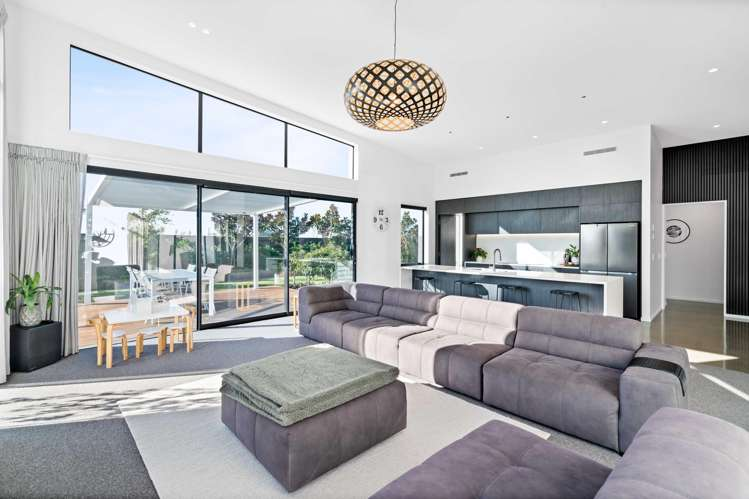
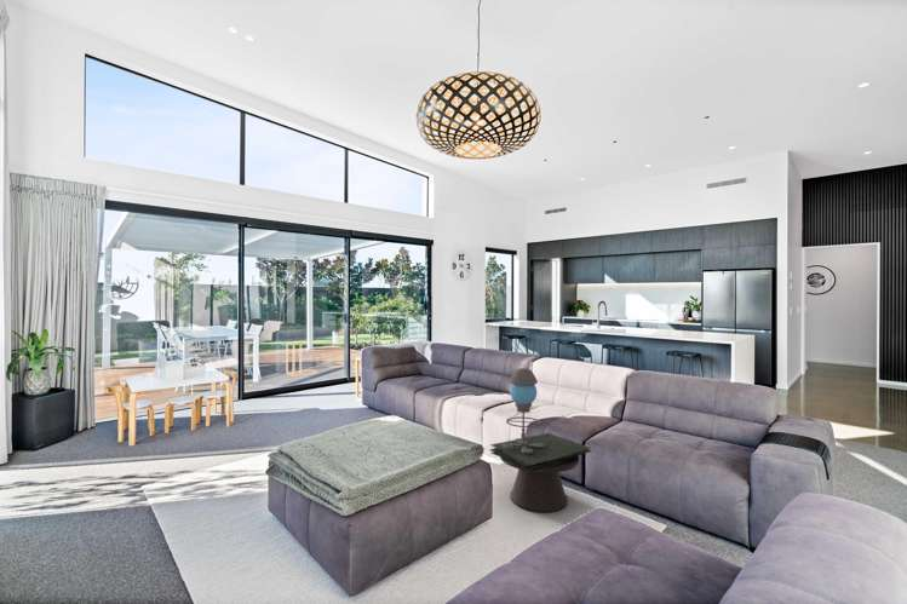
+ table lamp [503,367,544,453]
+ side table [488,432,592,513]
